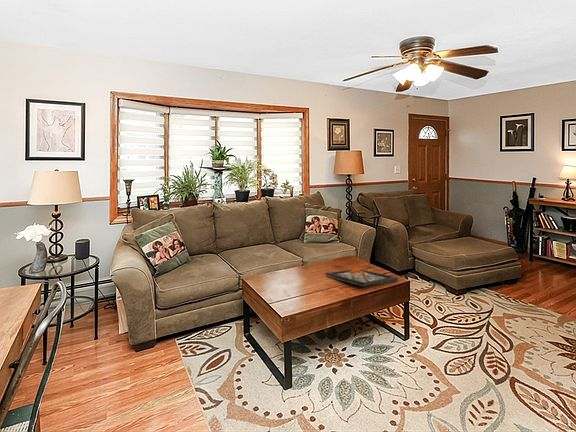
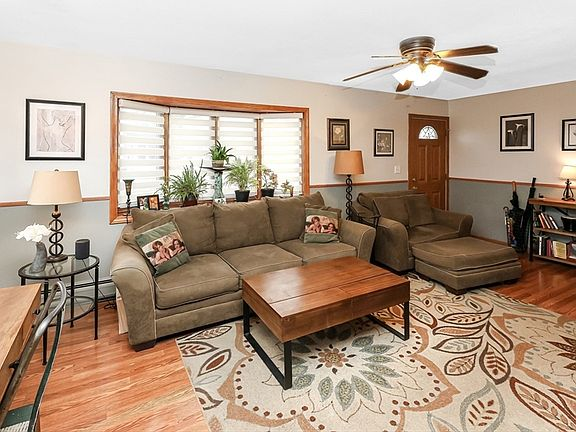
- decorative tray [324,269,399,287]
